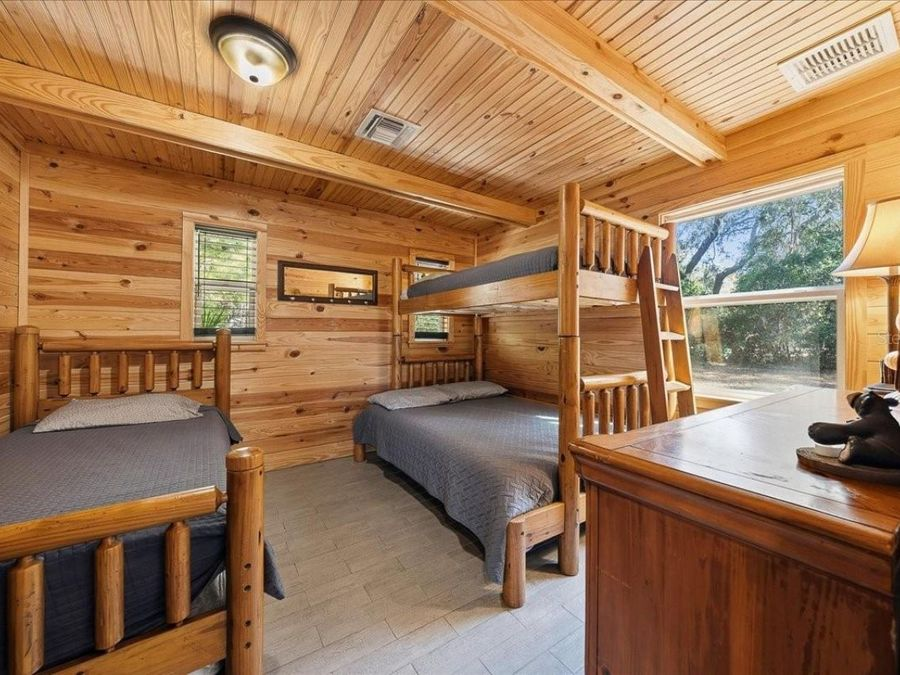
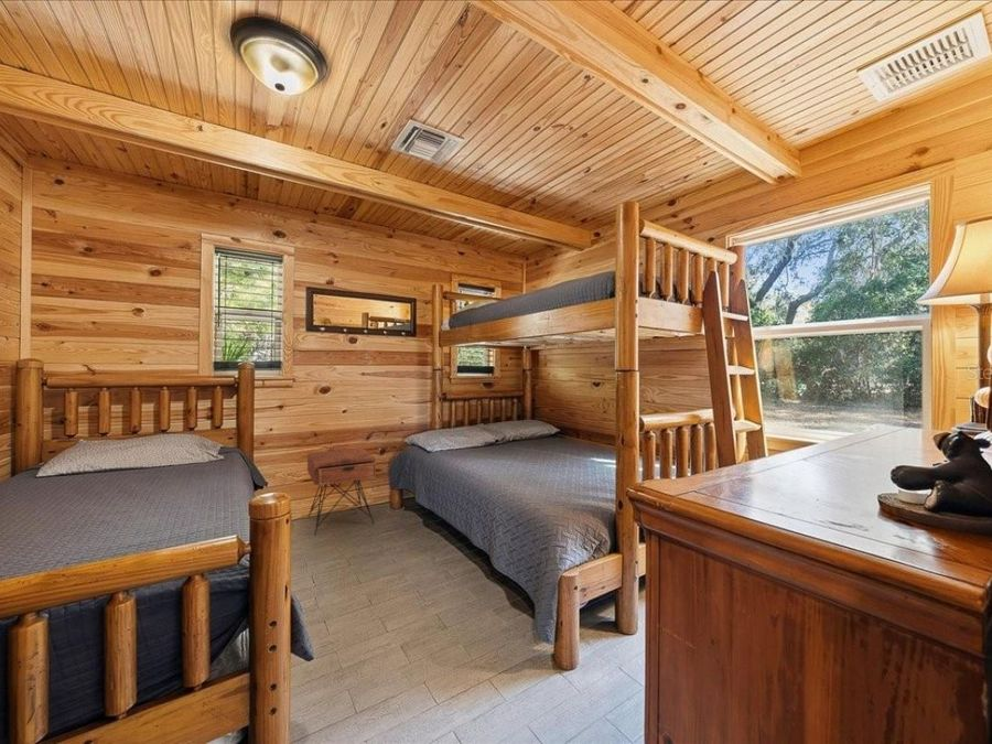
+ nightstand [306,446,377,537]
